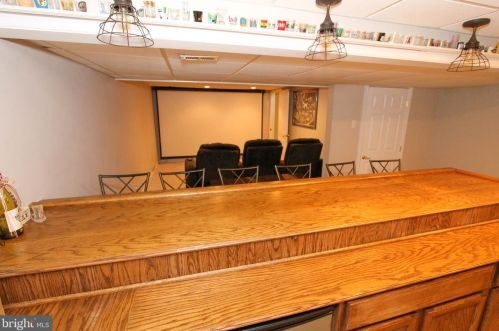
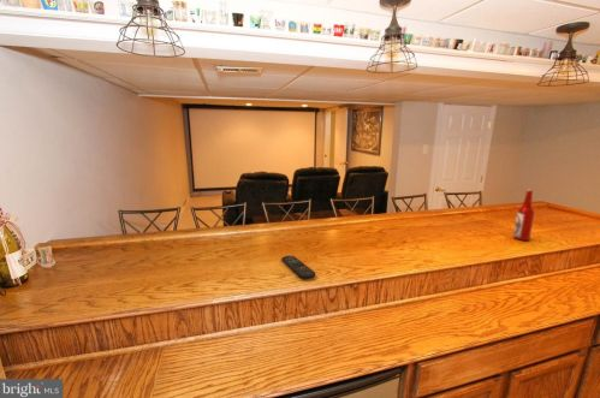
+ remote control [280,254,316,280]
+ alcohol [512,188,536,242]
